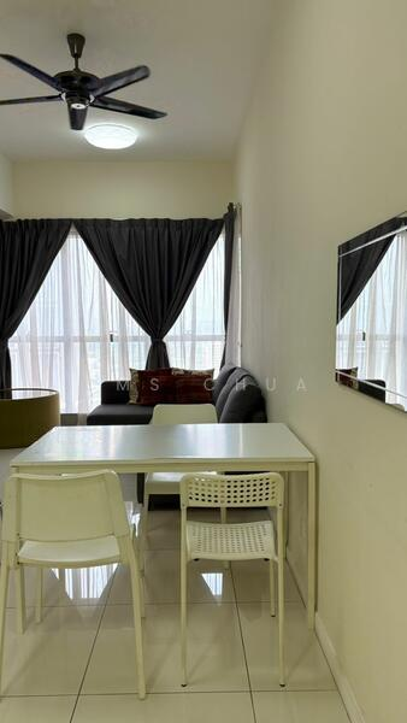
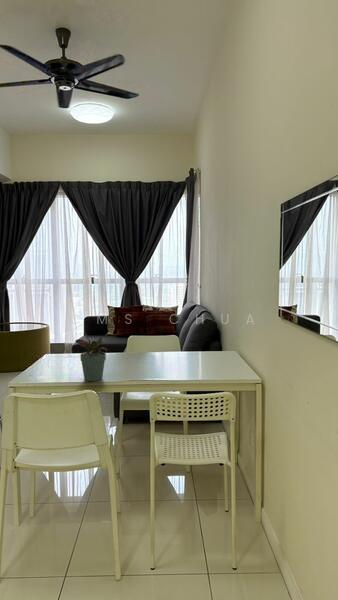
+ potted plant [74,331,108,382]
